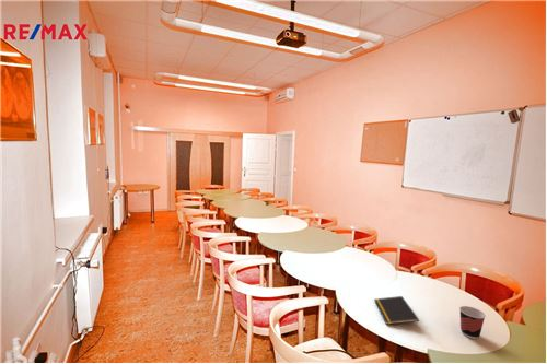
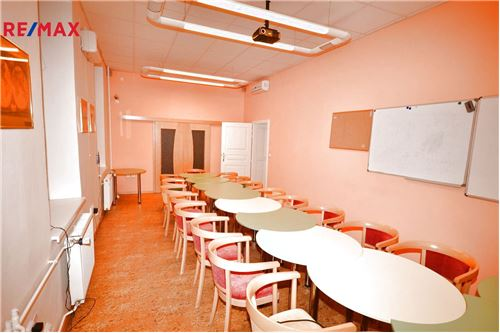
- notepad [373,295,420,326]
- cup [458,305,487,340]
